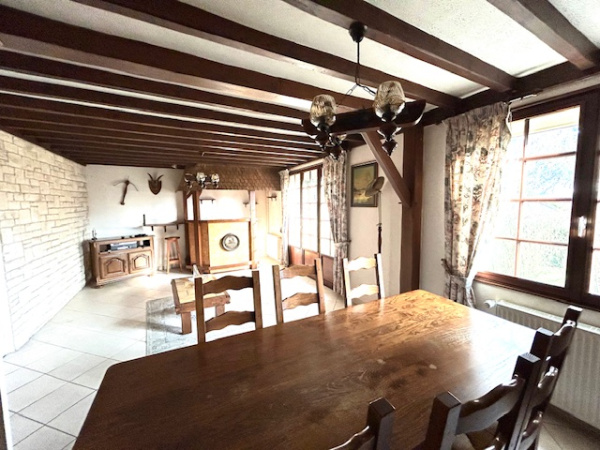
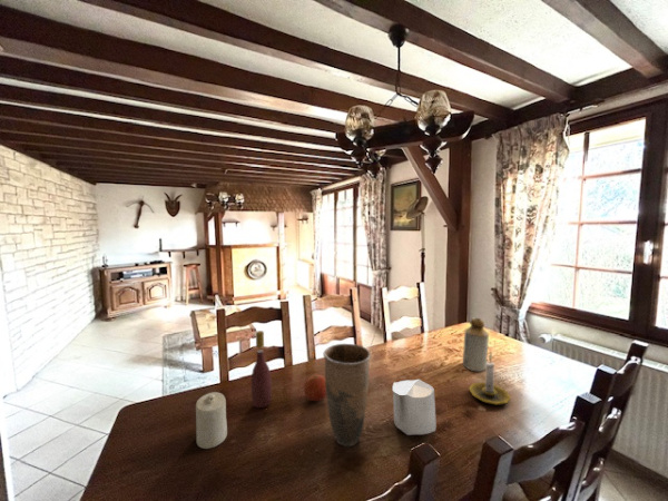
+ bottle [462,316,490,373]
+ fruit [303,374,326,402]
+ vase [323,343,372,448]
+ candle holder [468,352,512,406]
+ wine bottle [250,330,273,409]
+ candle [195,391,228,450]
+ candle [392,379,438,436]
